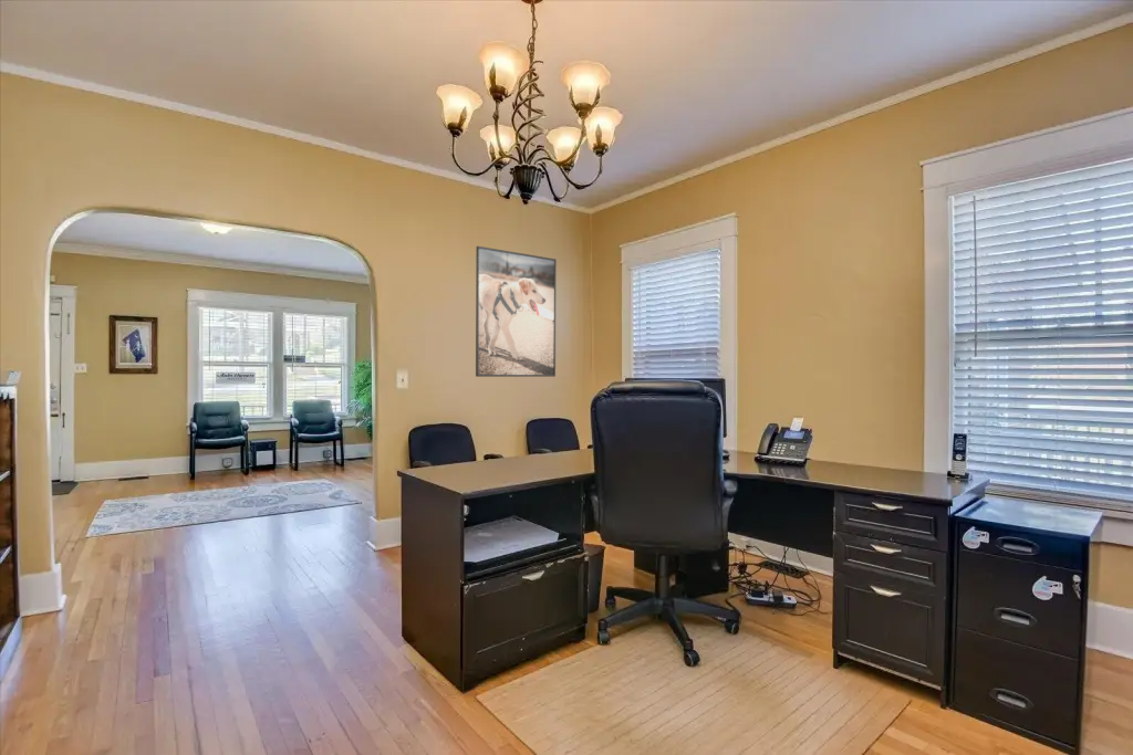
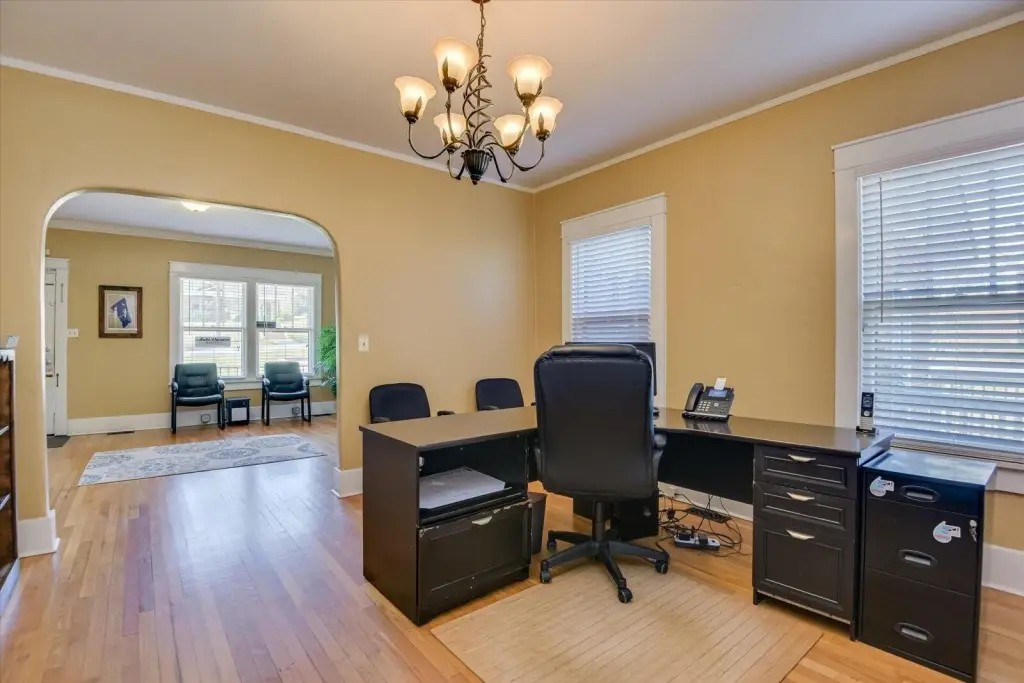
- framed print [475,245,558,378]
